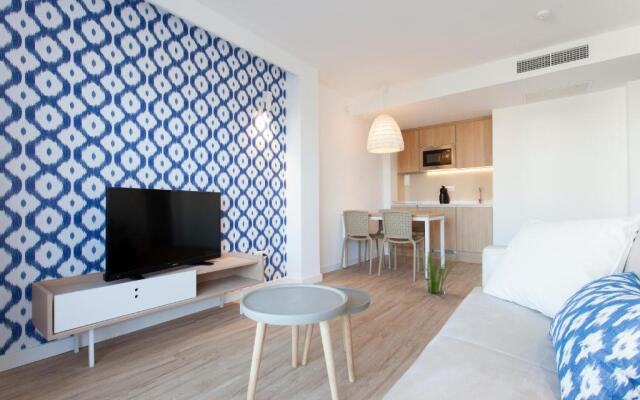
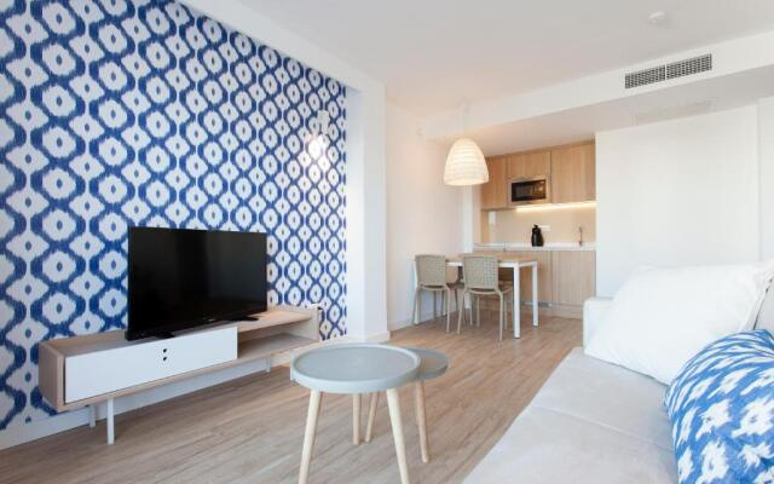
- decorative plant [408,249,461,296]
